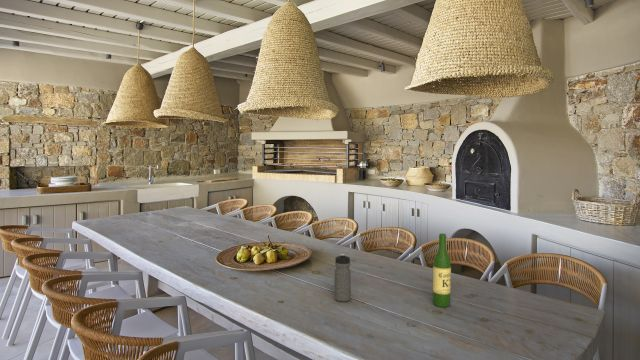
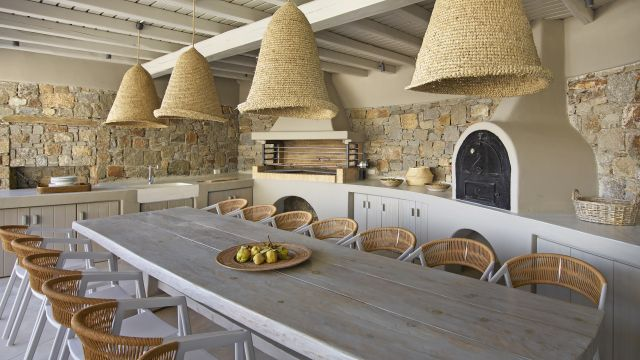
- wine bottle [432,233,452,308]
- water bottle [333,253,352,303]
